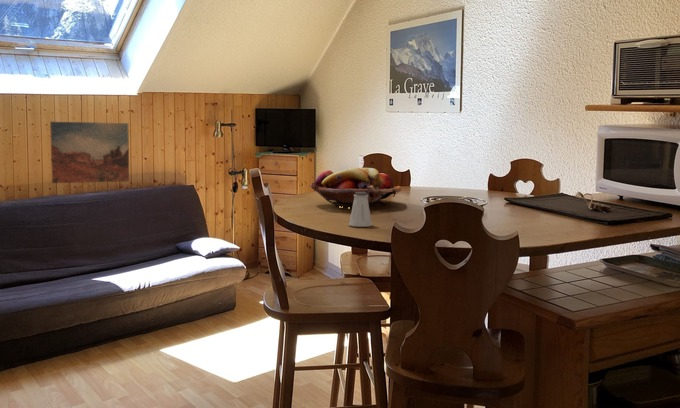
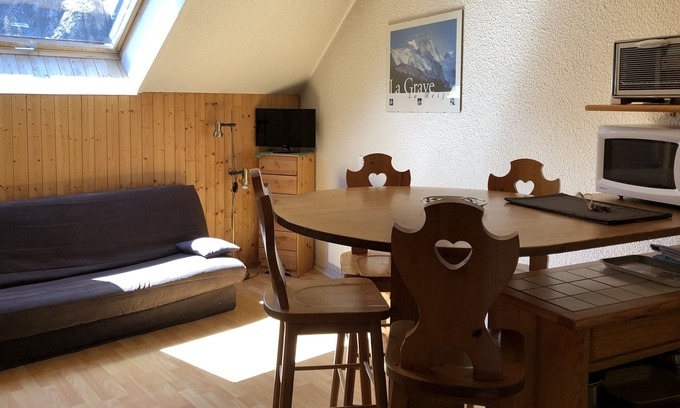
- wall art [49,120,130,184]
- saltshaker [348,192,373,228]
- fruit basket [309,167,402,209]
